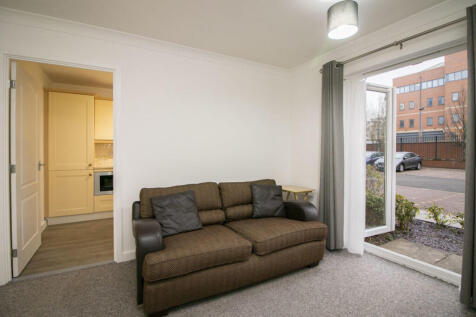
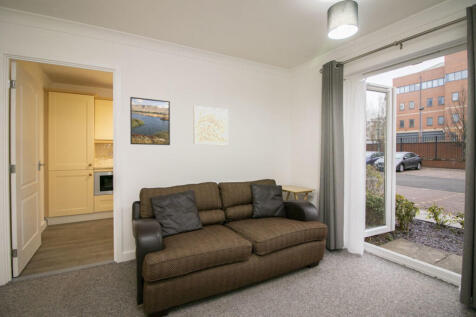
+ wall art [193,105,229,146]
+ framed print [129,96,171,146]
